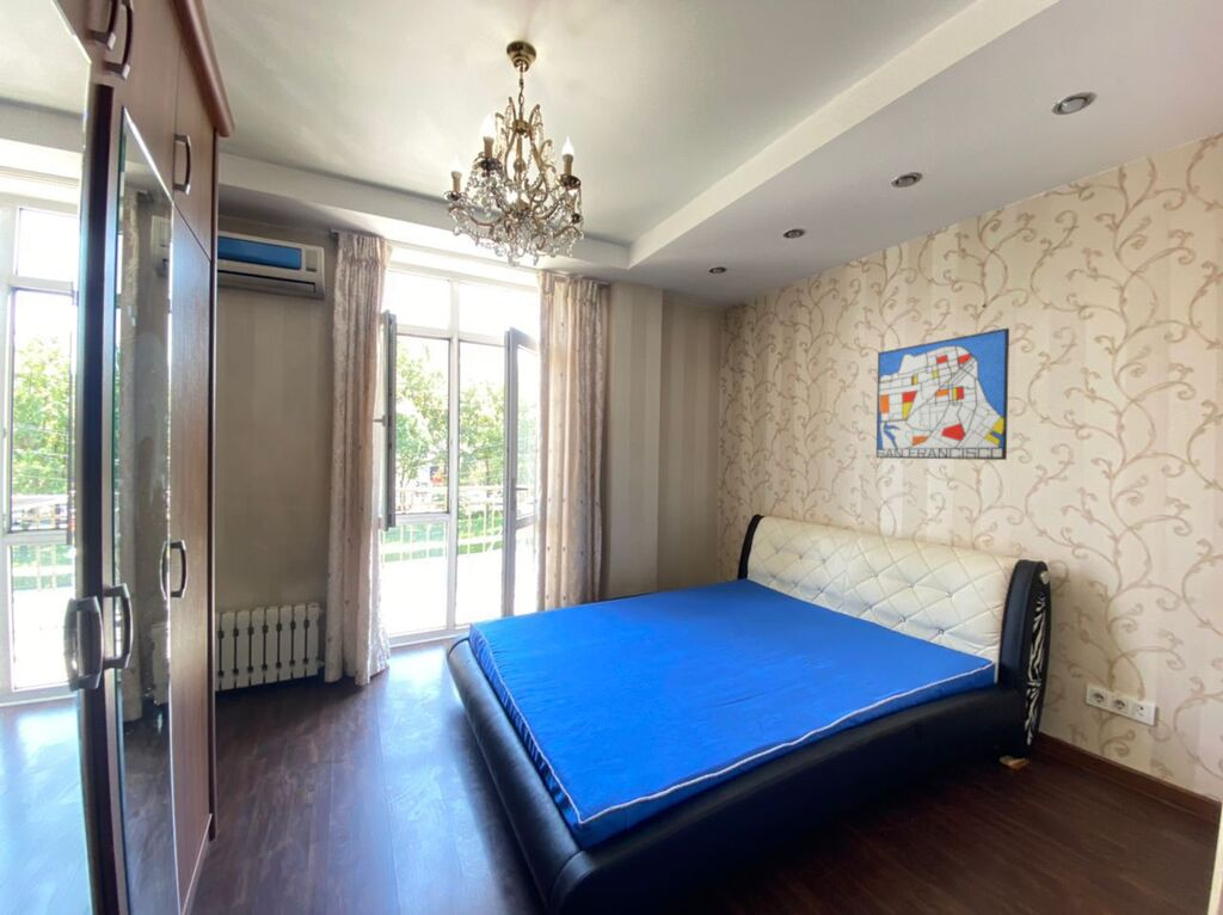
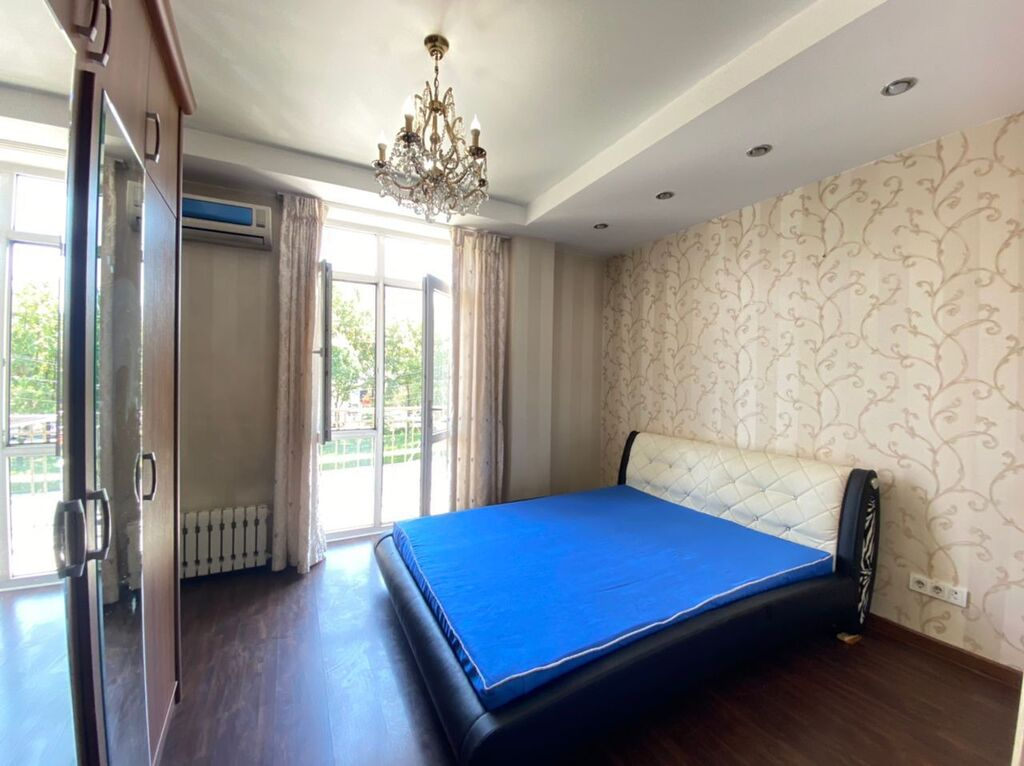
- wall art [875,327,1010,461]
